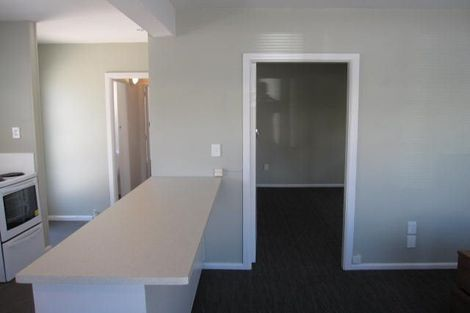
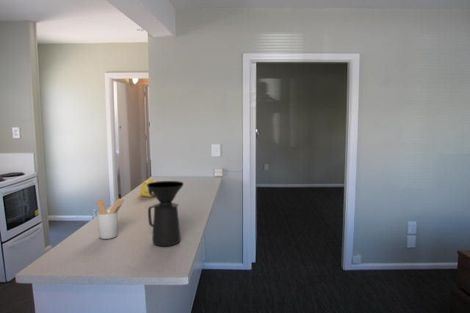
+ utensil holder [96,197,126,240]
+ coffee maker [147,180,185,247]
+ teapot [139,178,159,198]
